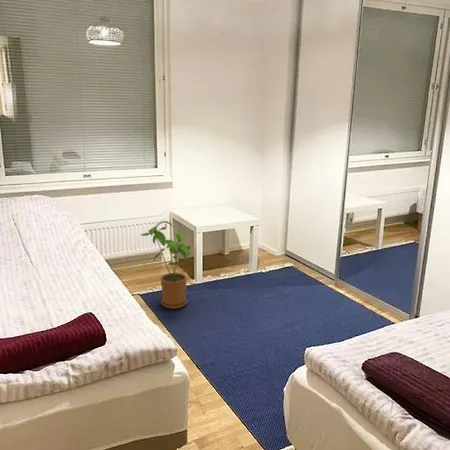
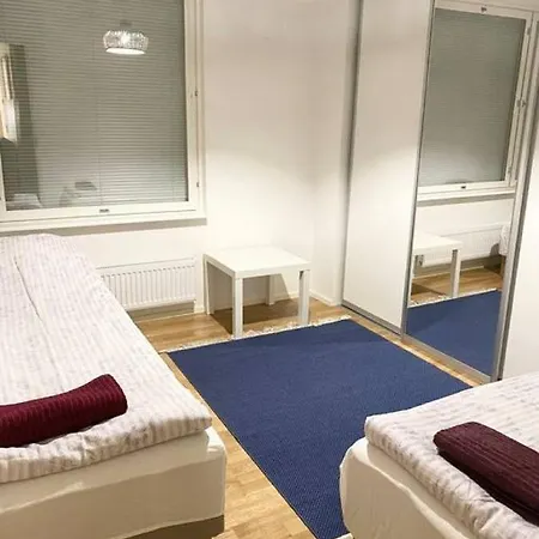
- house plant [140,220,192,310]
